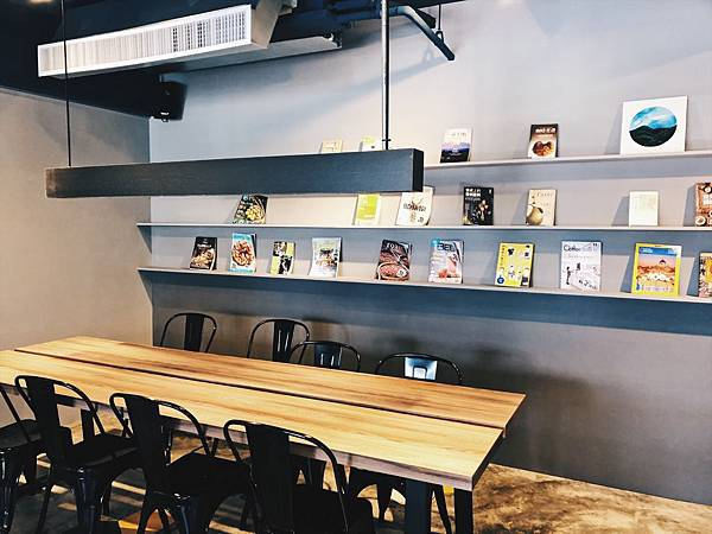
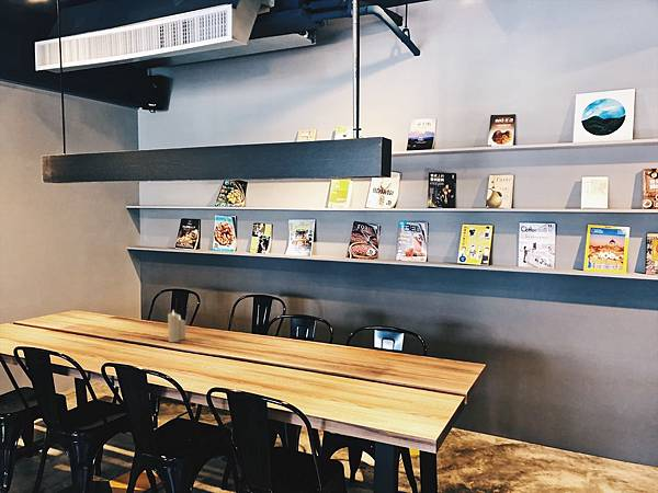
+ candle [167,309,186,343]
